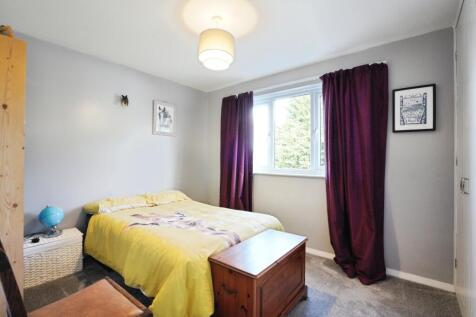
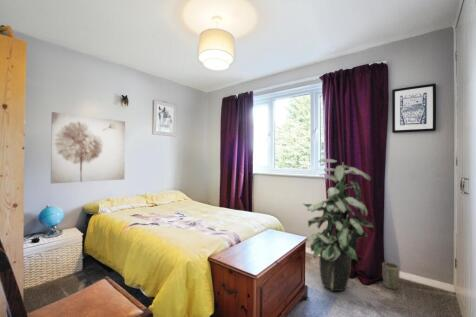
+ indoor plant [302,158,375,292]
+ plant pot [381,261,400,290]
+ wall art [50,111,126,185]
